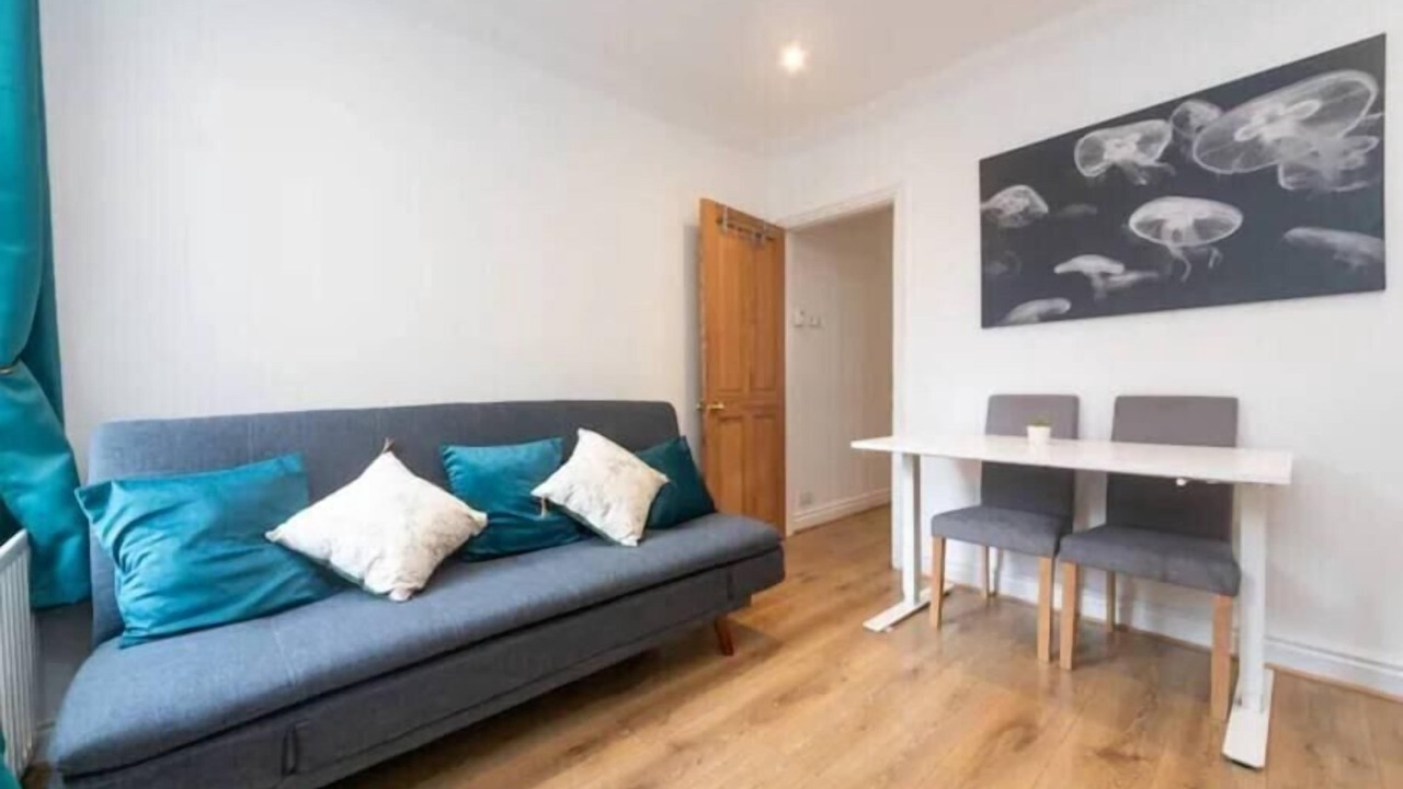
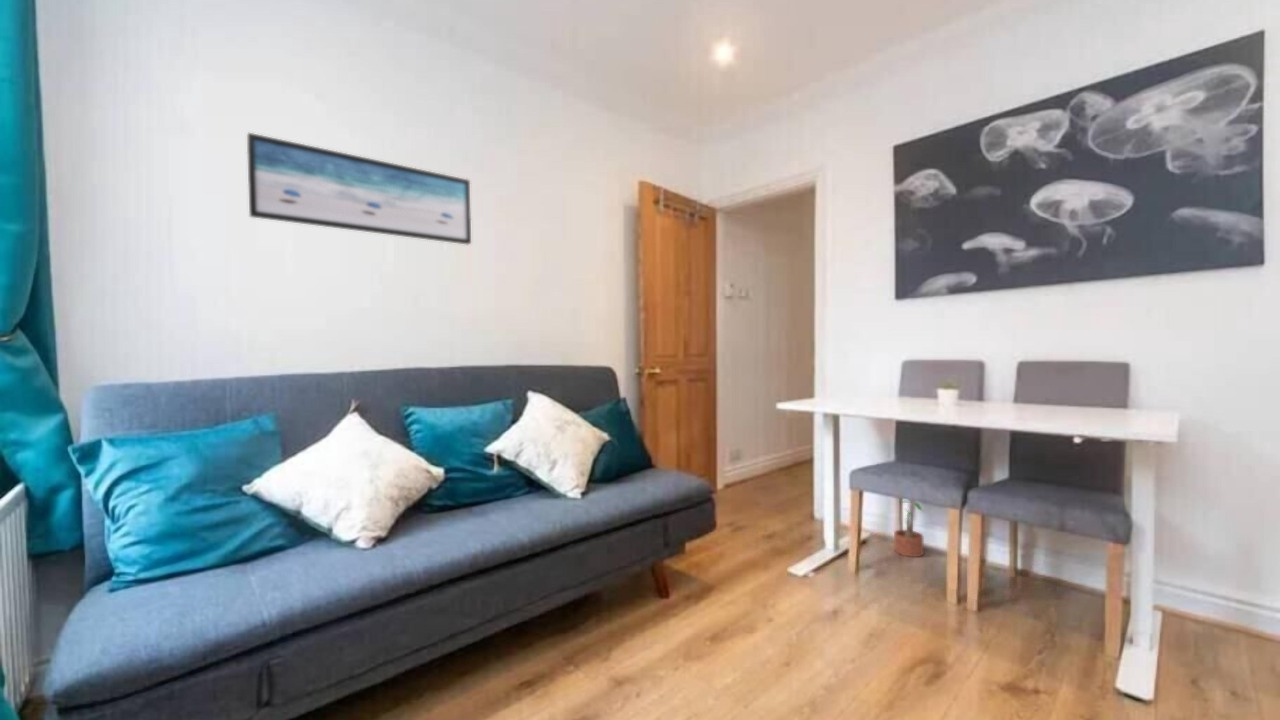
+ potted plant [893,500,924,558]
+ wall art [246,132,472,245]
